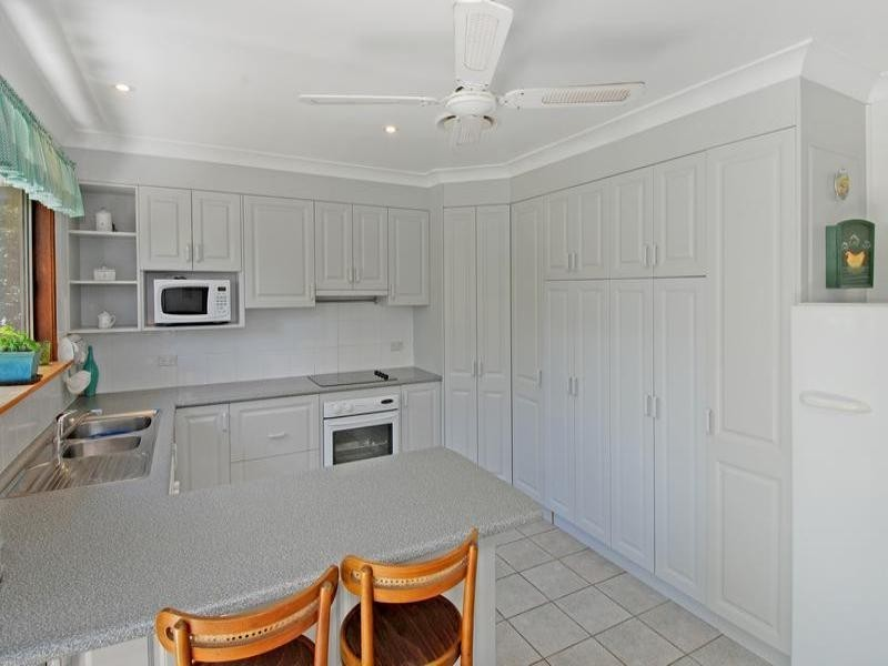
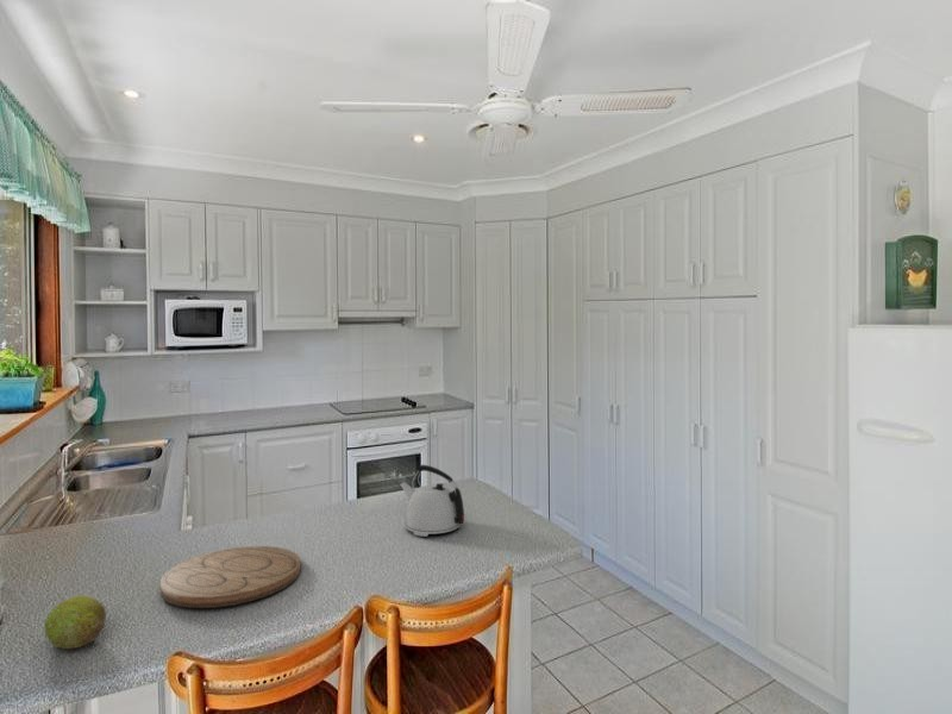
+ fruit [43,594,107,650]
+ cutting board [159,545,301,609]
+ kettle [399,463,465,538]
